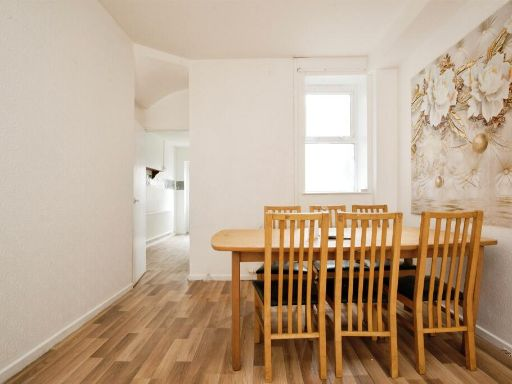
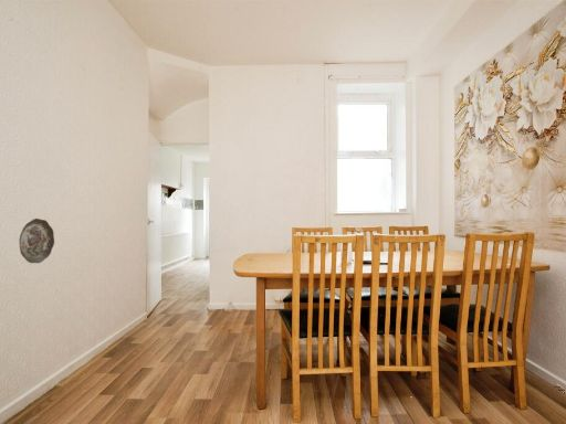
+ decorative plate [19,218,55,264]
